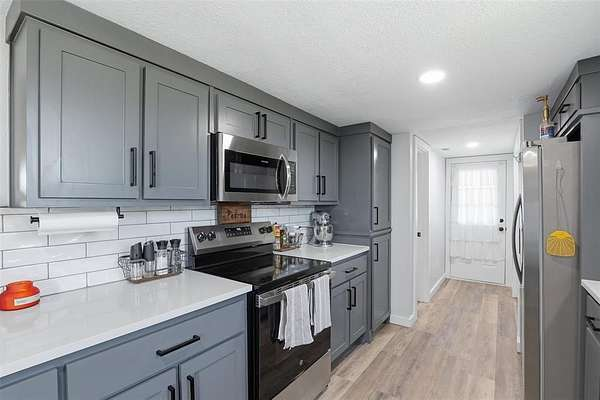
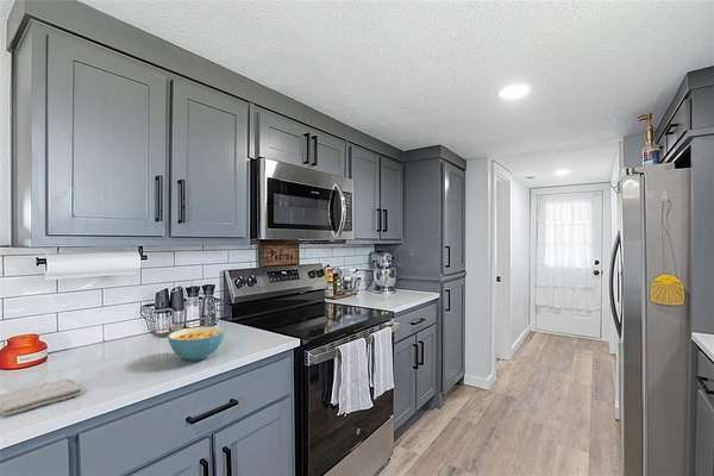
+ washcloth [0,377,83,418]
+ cereal bowl [167,326,225,362]
